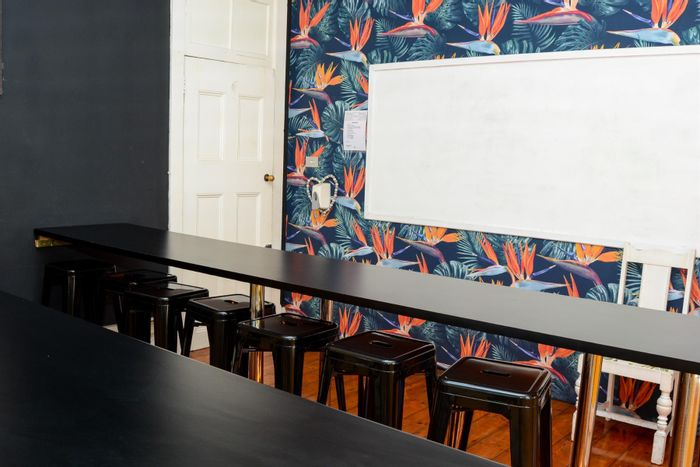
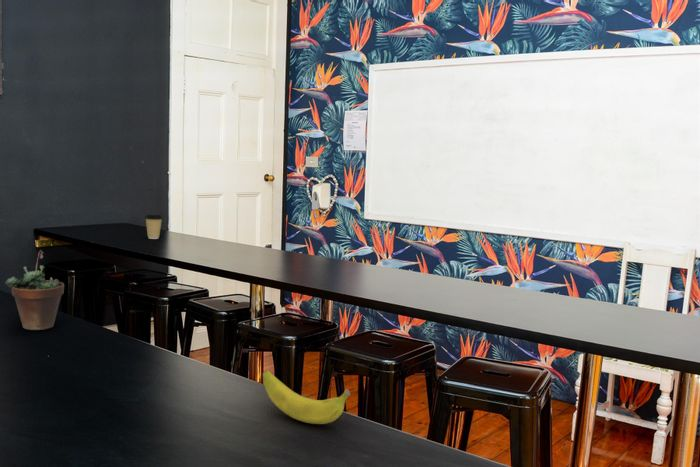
+ succulent plant [4,249,65,331]
+ coffee cup [144,214,164,240]
+ banana [262,369,351,425]
